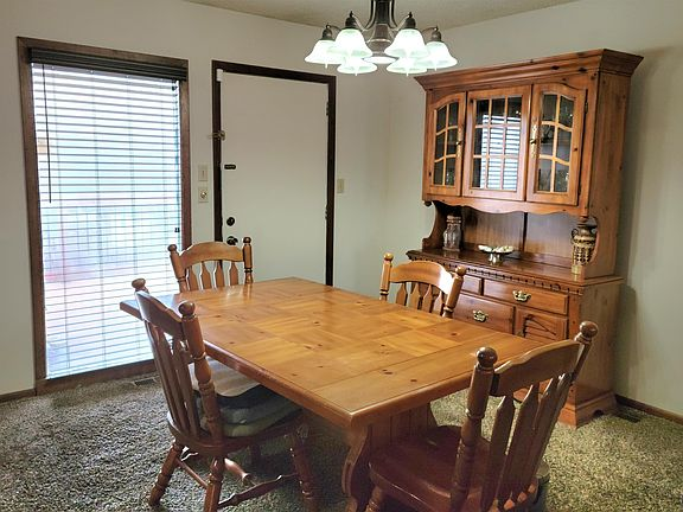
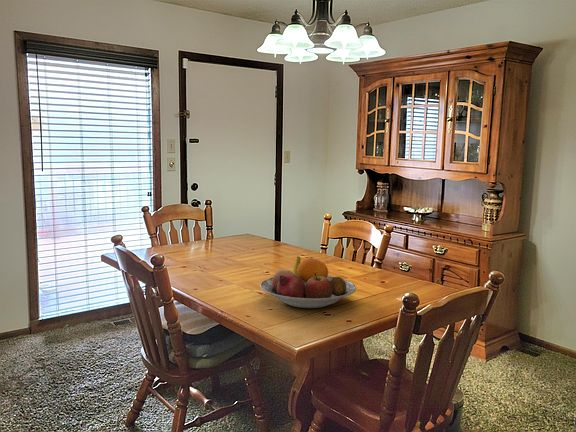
+ fruit bowl [259,256,357,309]
